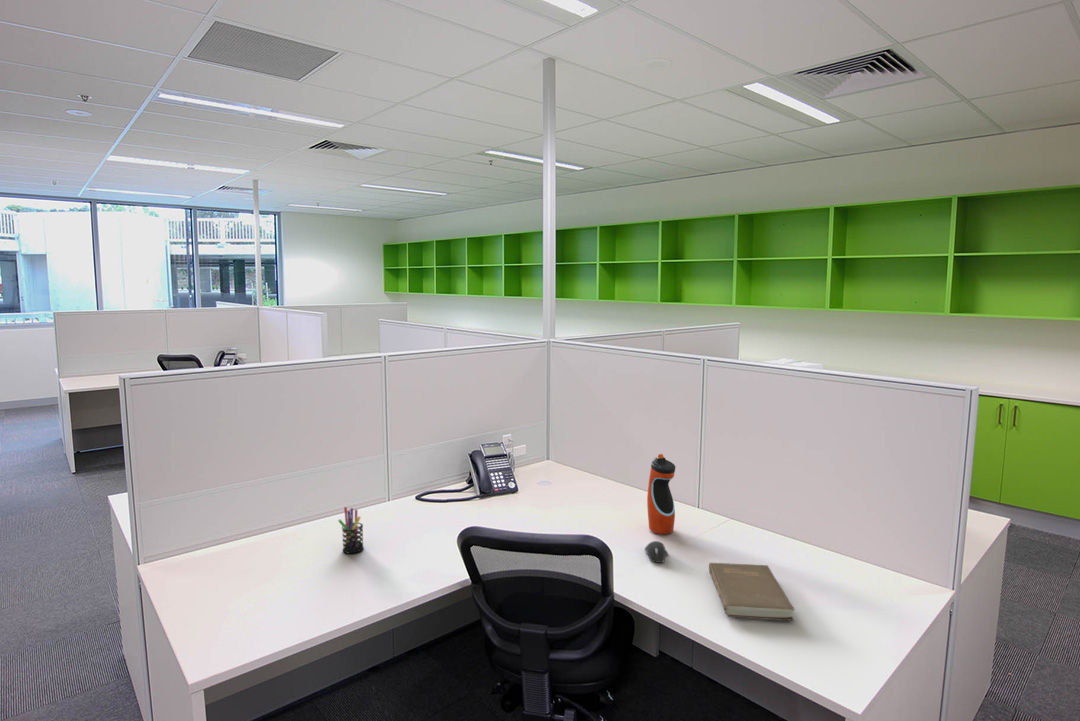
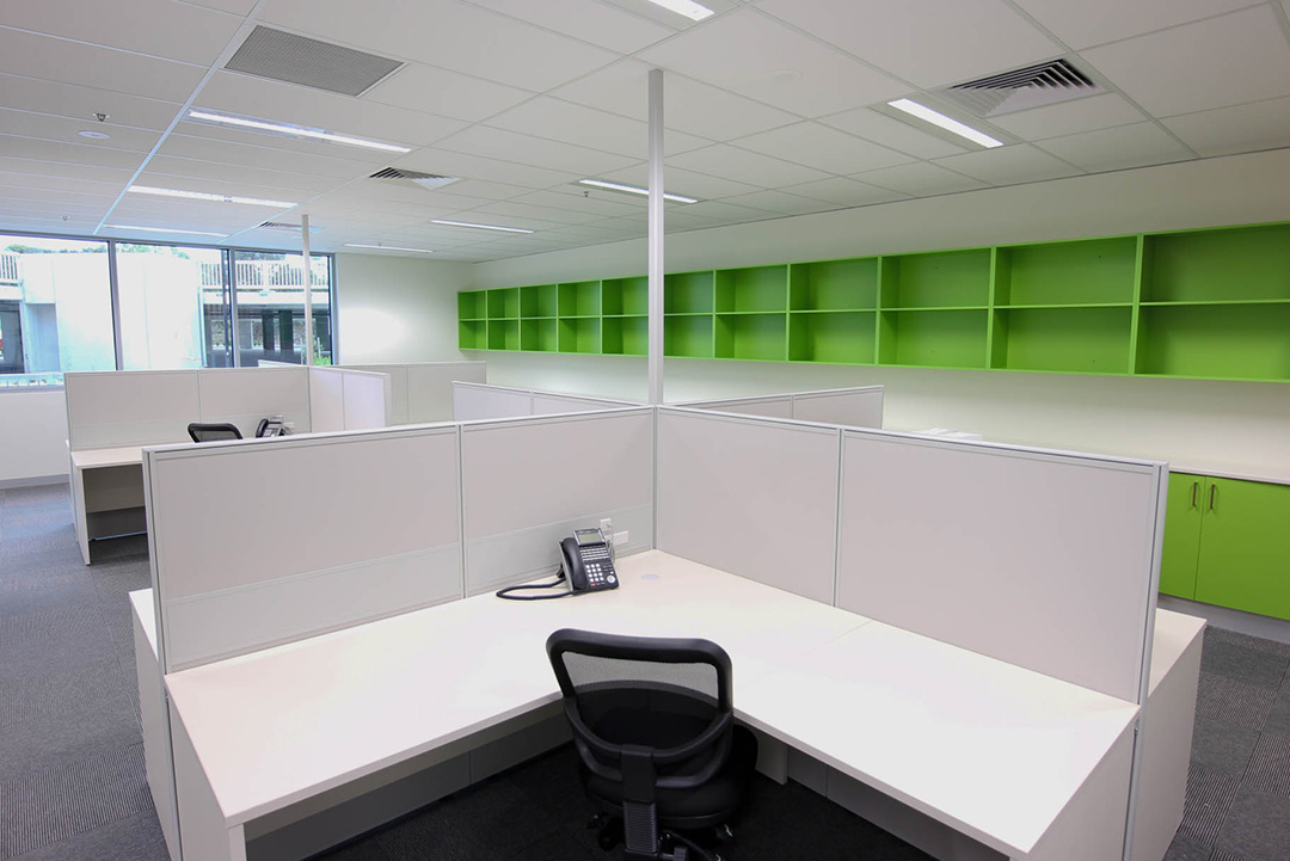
- computer mouse [644,540,669,564]
- pen holder [338,506,365,554]
- water bottle [646,453,676,535]
- book [708,561,796,622]
